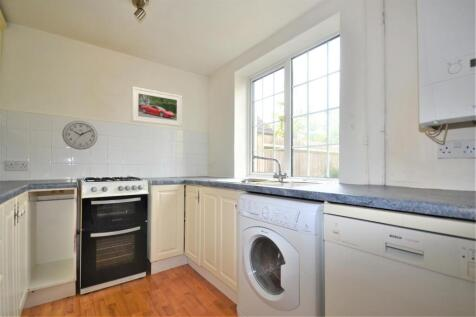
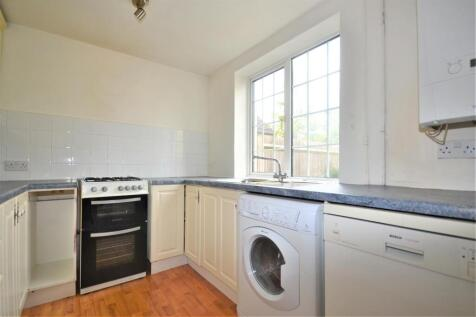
- wall clock [61,120,98,151]
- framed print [131,86,183,127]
